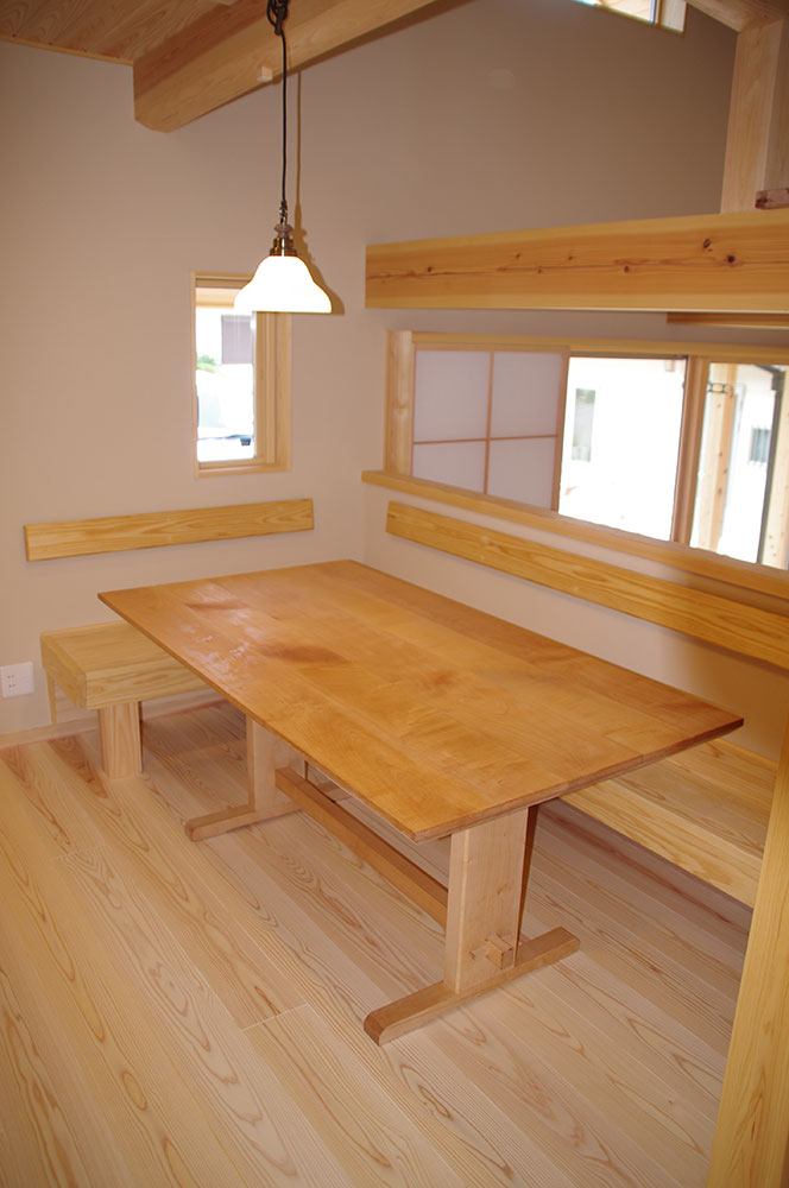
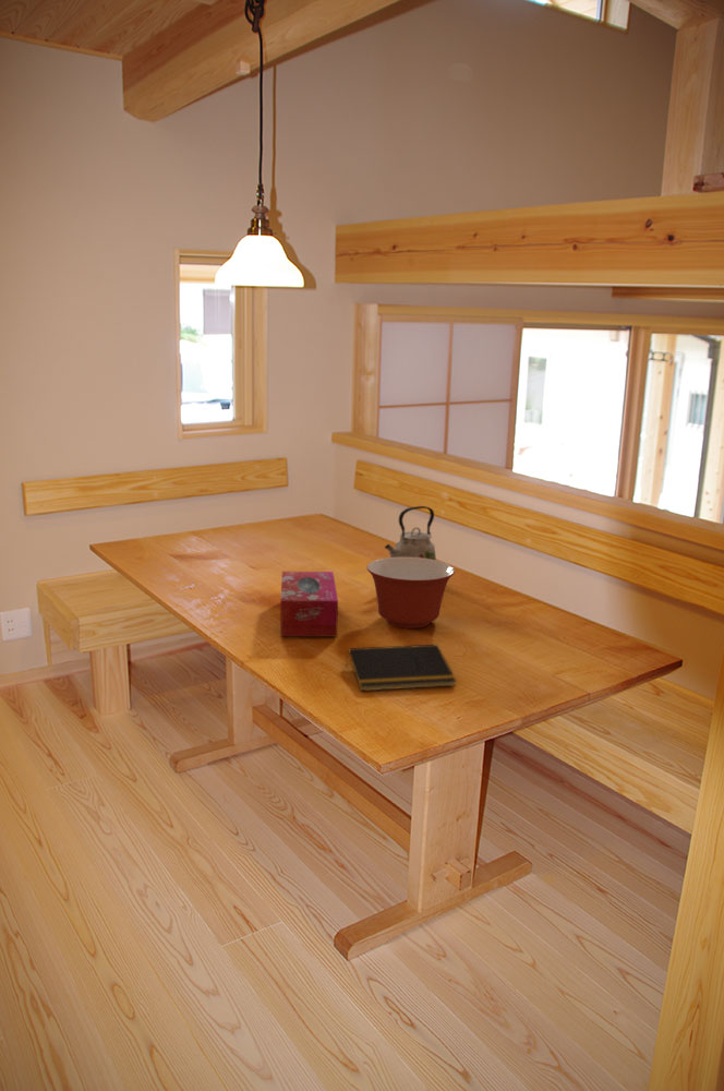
+ kettle [384,505,437,561]
+ mixing bowl [365,556,456,630]
+ tissue box [279,571,339,637]
+ notepad [345,644,457,692]
